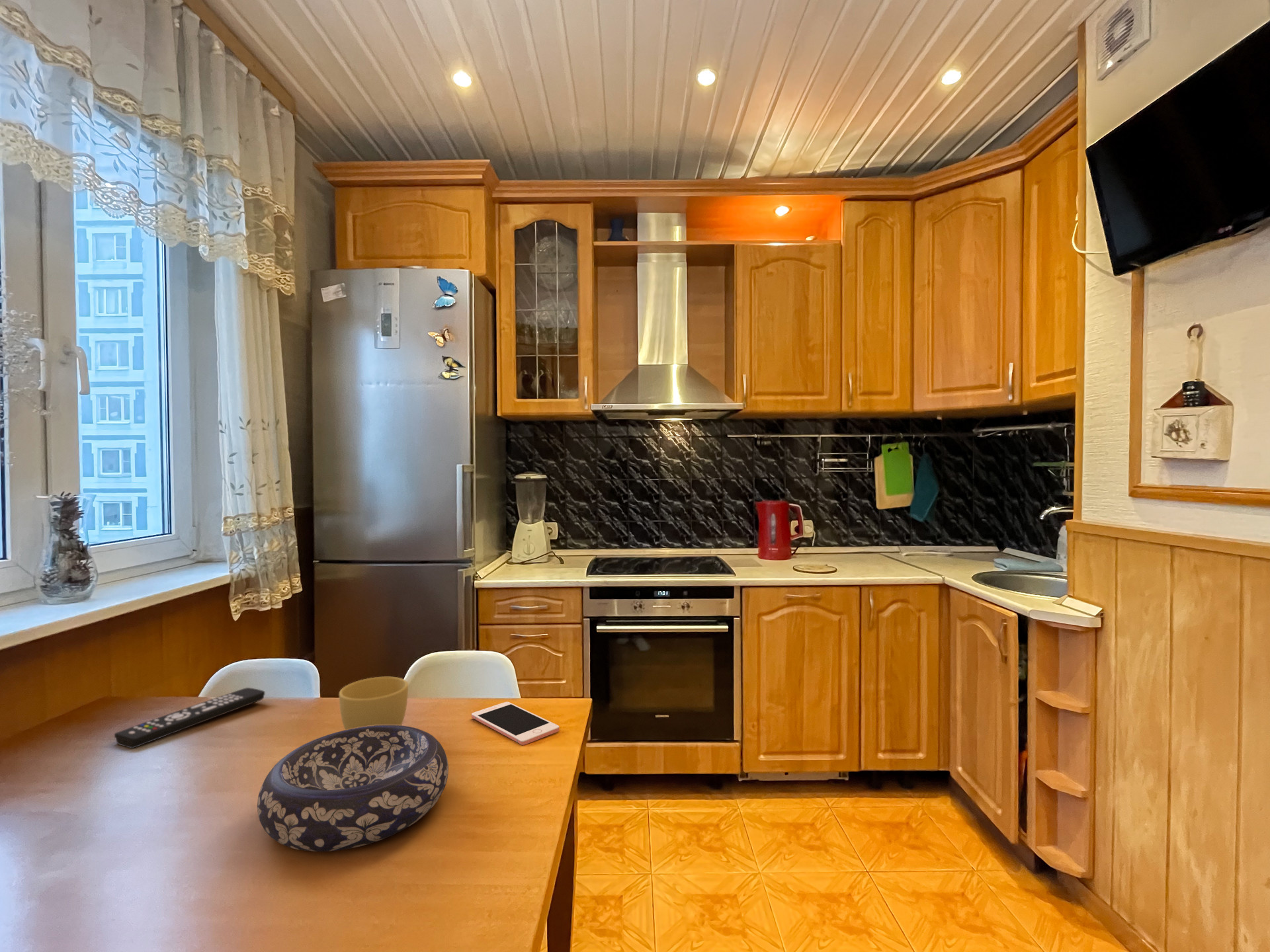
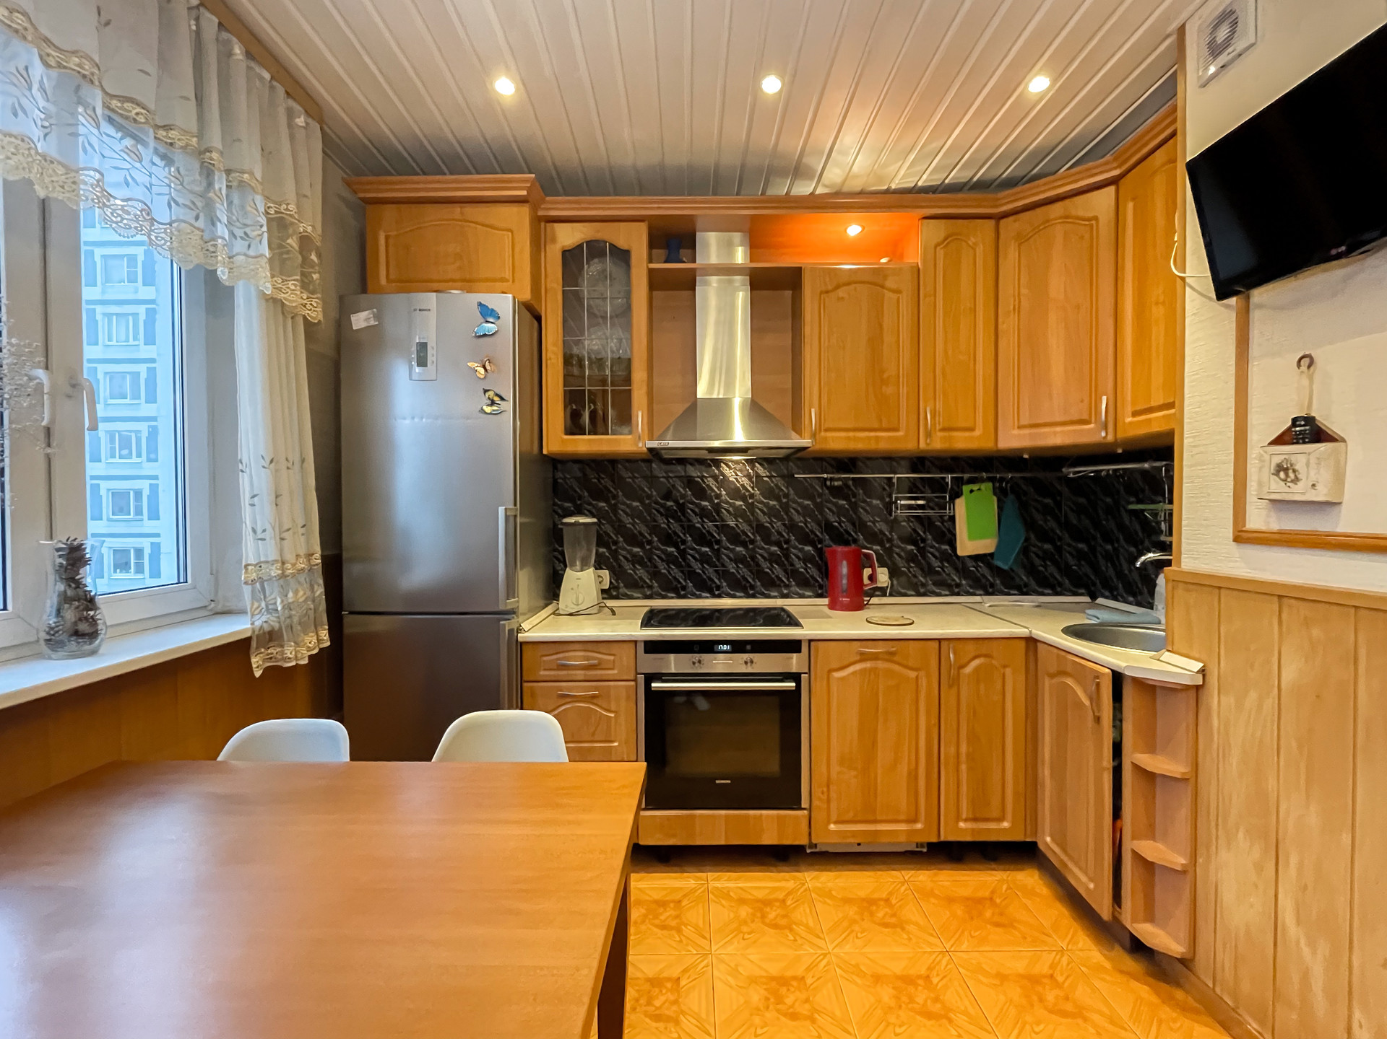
- decorative bowl [257,725,449,852]
- remote control [114,687,265,749]
- cup [338,676,409,730]
- cell phone [471,701,560,746]
